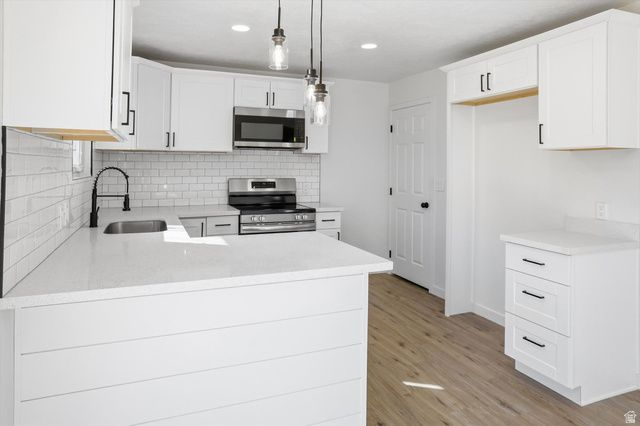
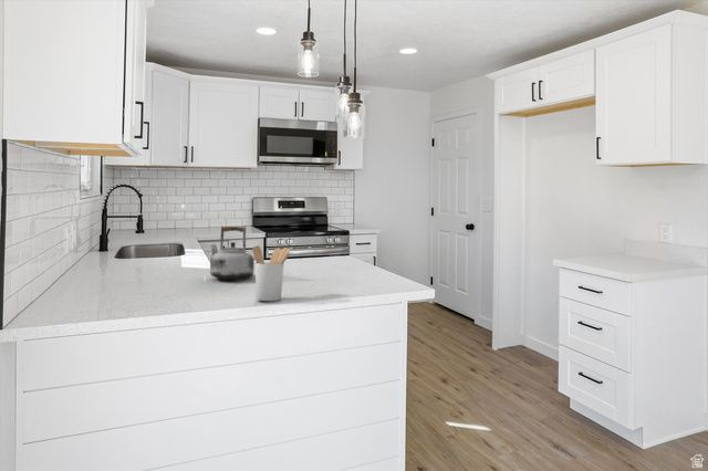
+ utensil holder [251,244,291,302]
+ kettle [209,226,256,281]
